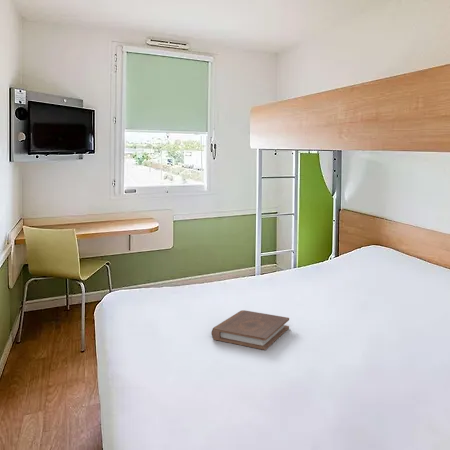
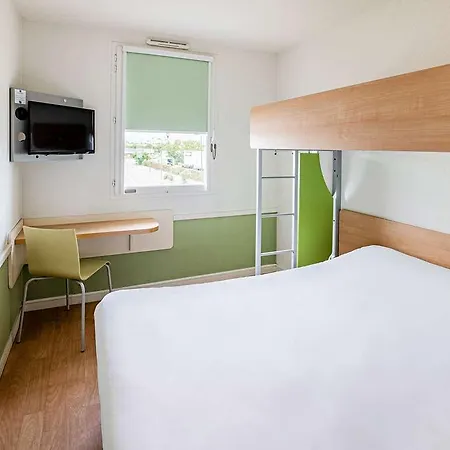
- book [210,309,290,351]
